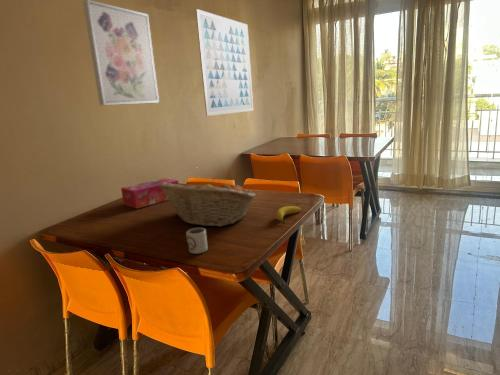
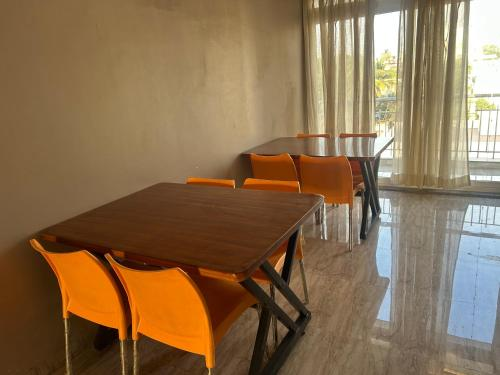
- fruit [275,205,302,225]
- tissue box [120,177,180,210]
- cup [185,227,209,255]
- wall art [82,0,160,106]
- wall art [195,8,254,117]
- fruit basket [158,178,257,227]
